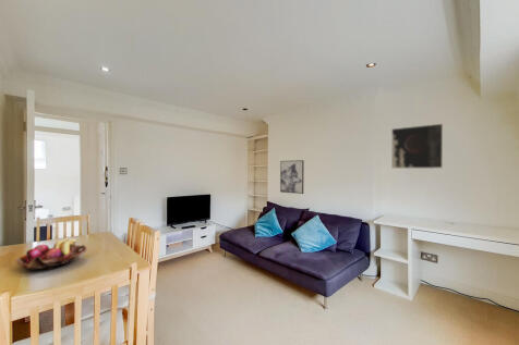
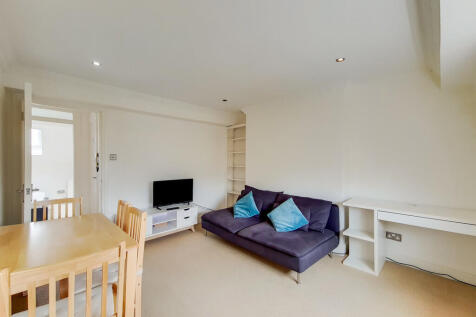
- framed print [390,123,444,170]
- wall art [279,159,305,195]
- fruit basket [14,238,88,272]
